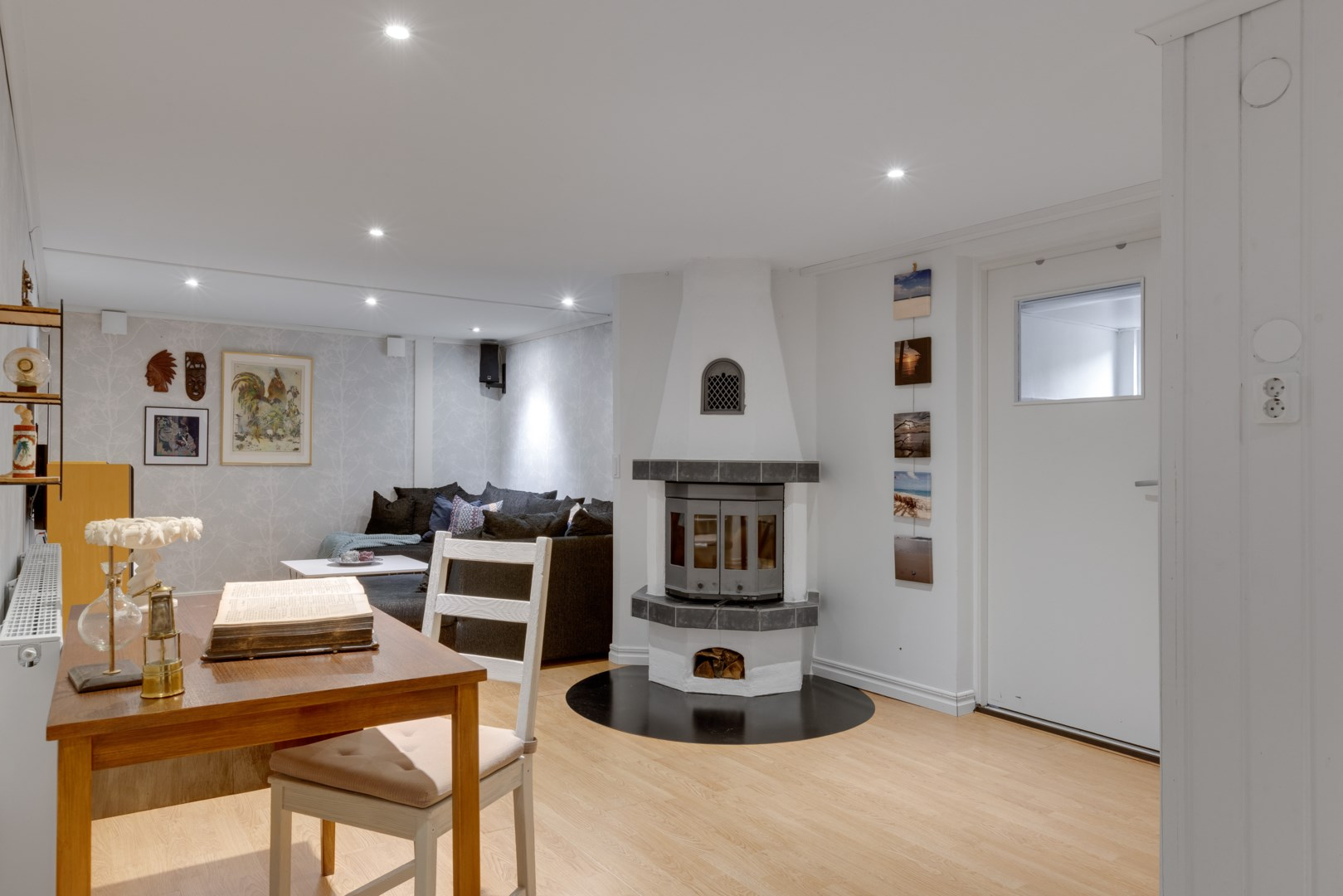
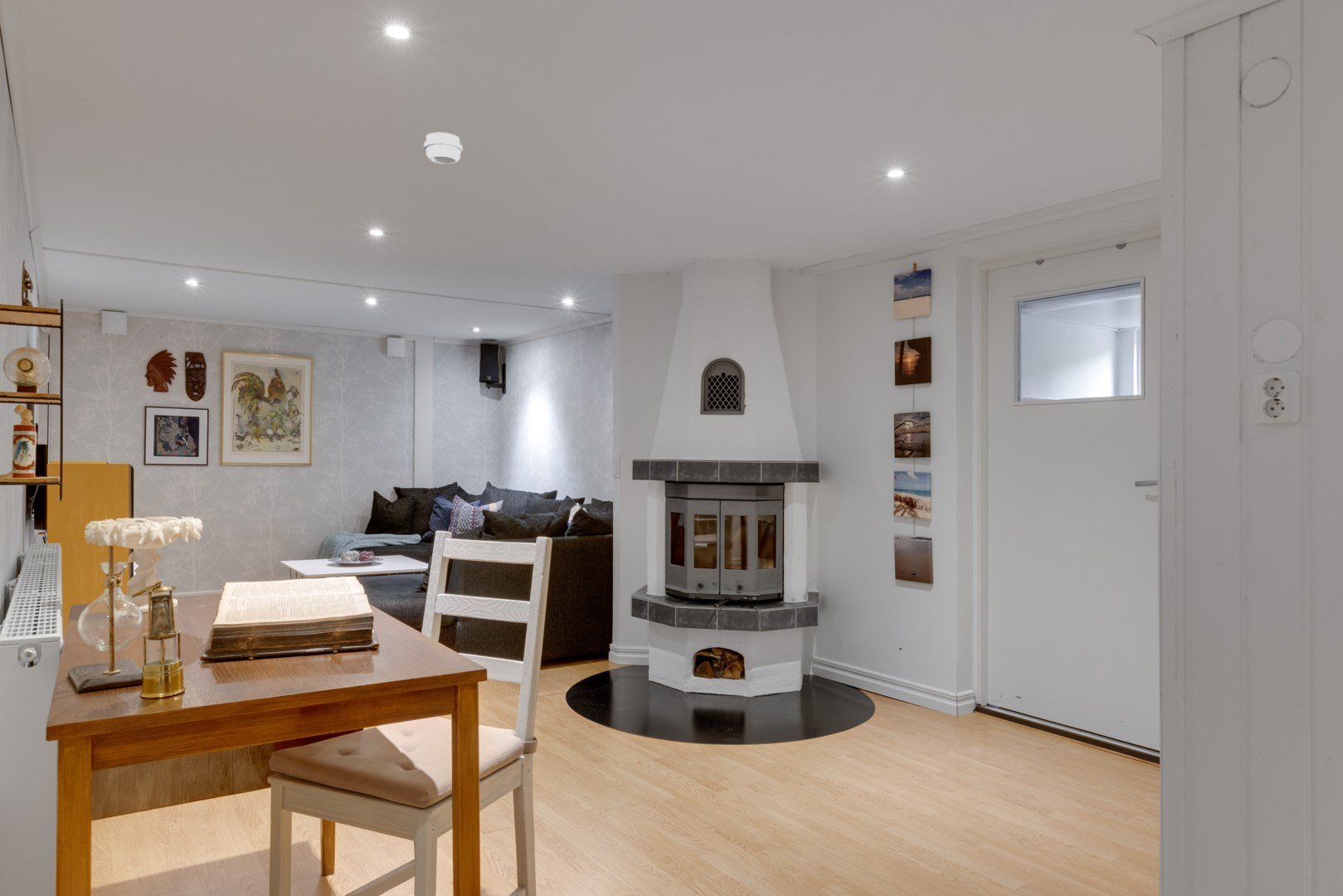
+ smoke detector [423,132,464,165]
